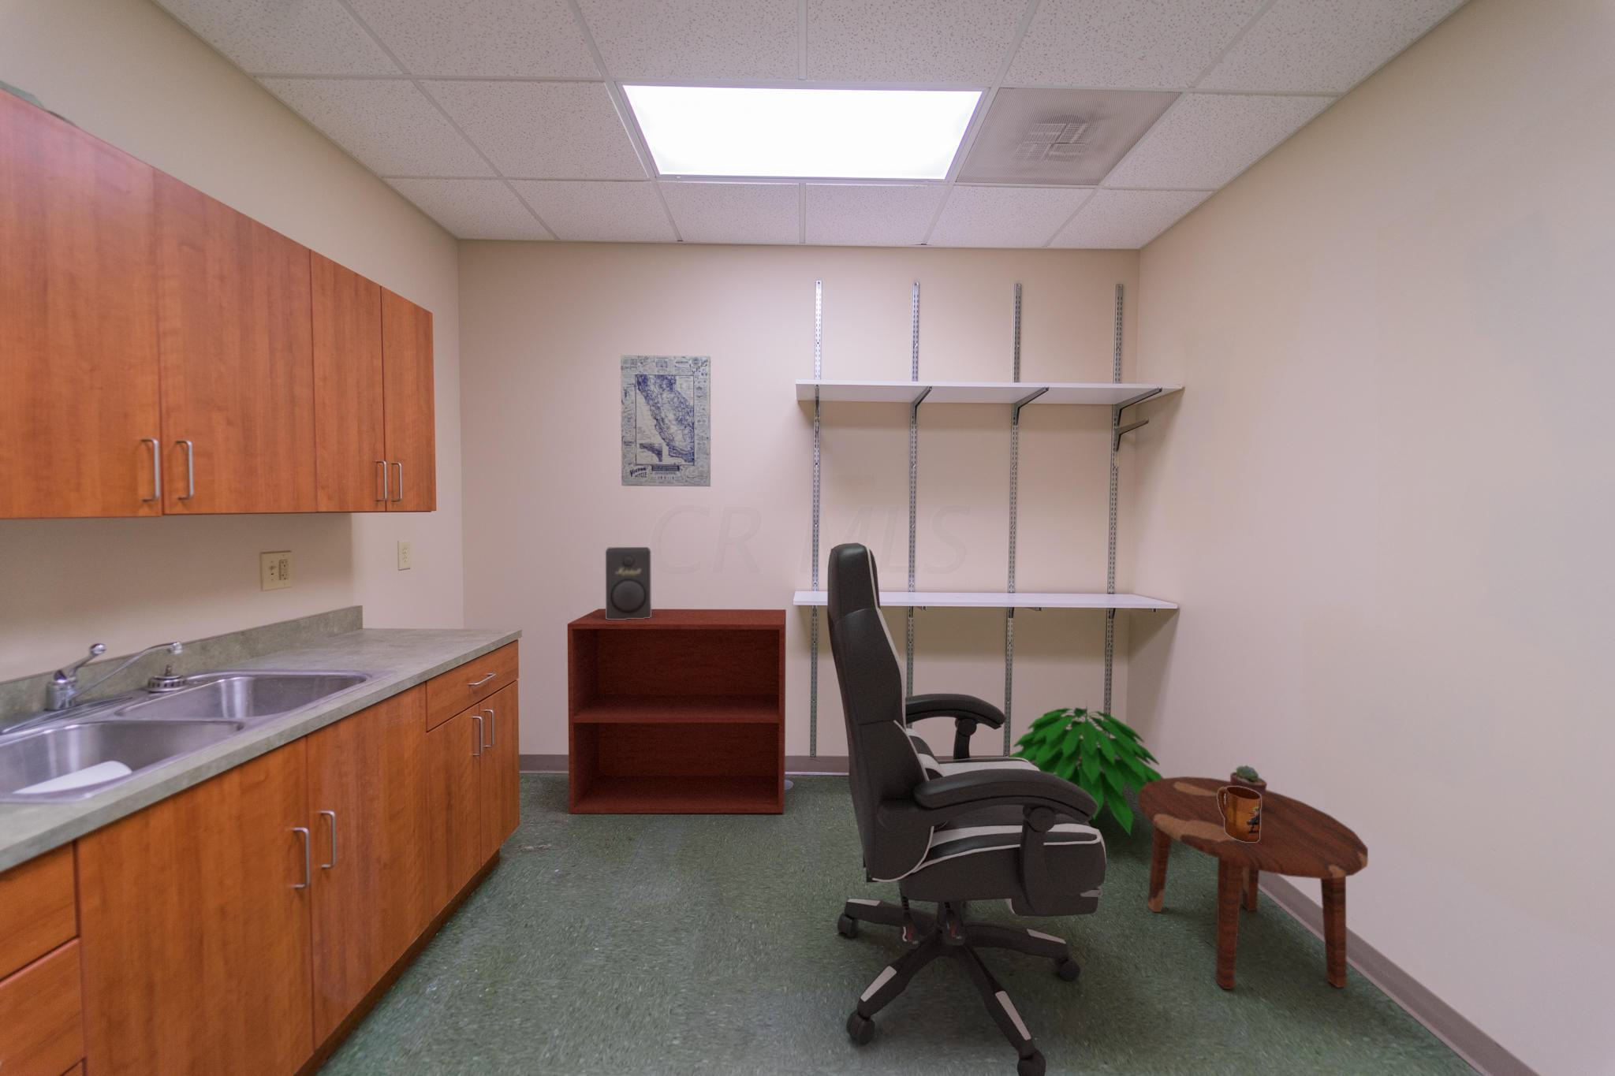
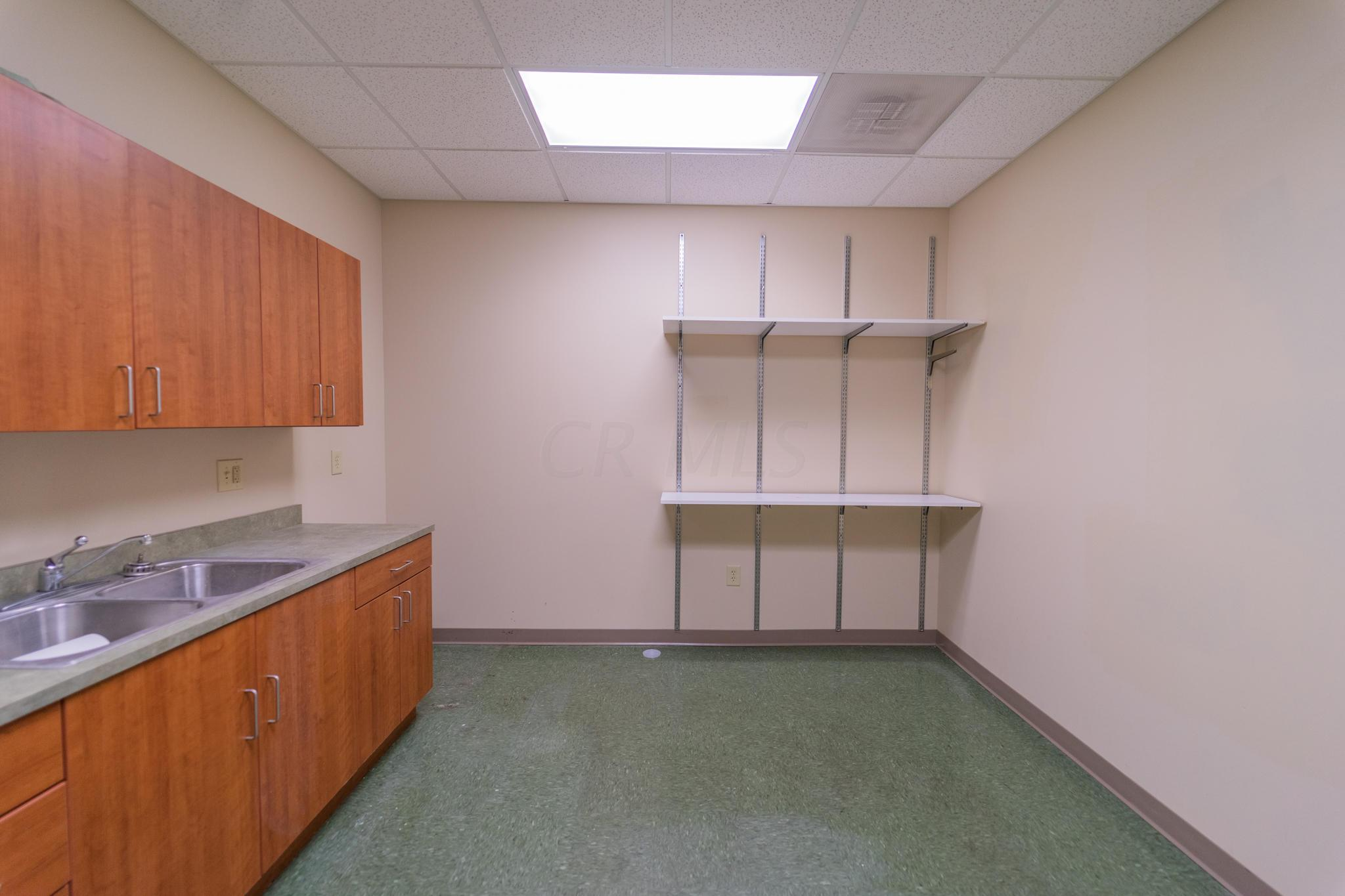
- potted succulent [1230,765,1268,797]
- indoor plant [1007,699,1164,836]
- wall art [620,354,711,488]
- side table [1136,776,1369,990]
- mug [1218,787,1261,842]
- tv stand [567,608,786,814]
- chair [826,543,1107,1076]
- speaker [605,546,652,620]
